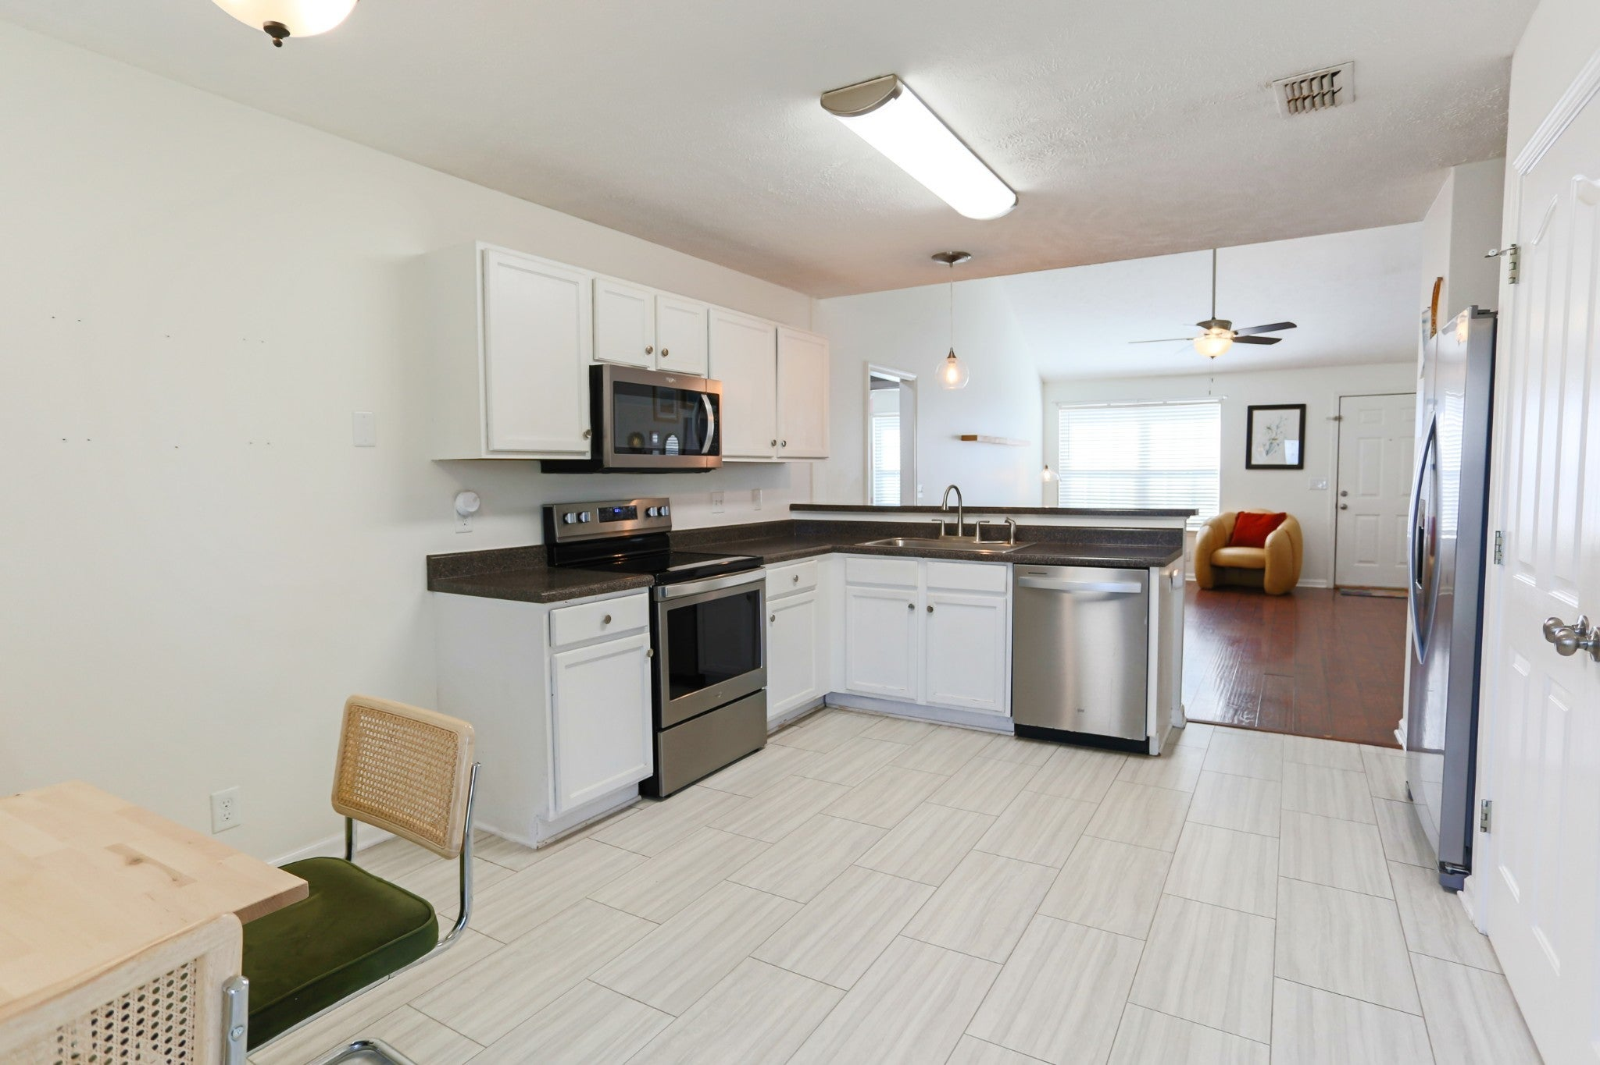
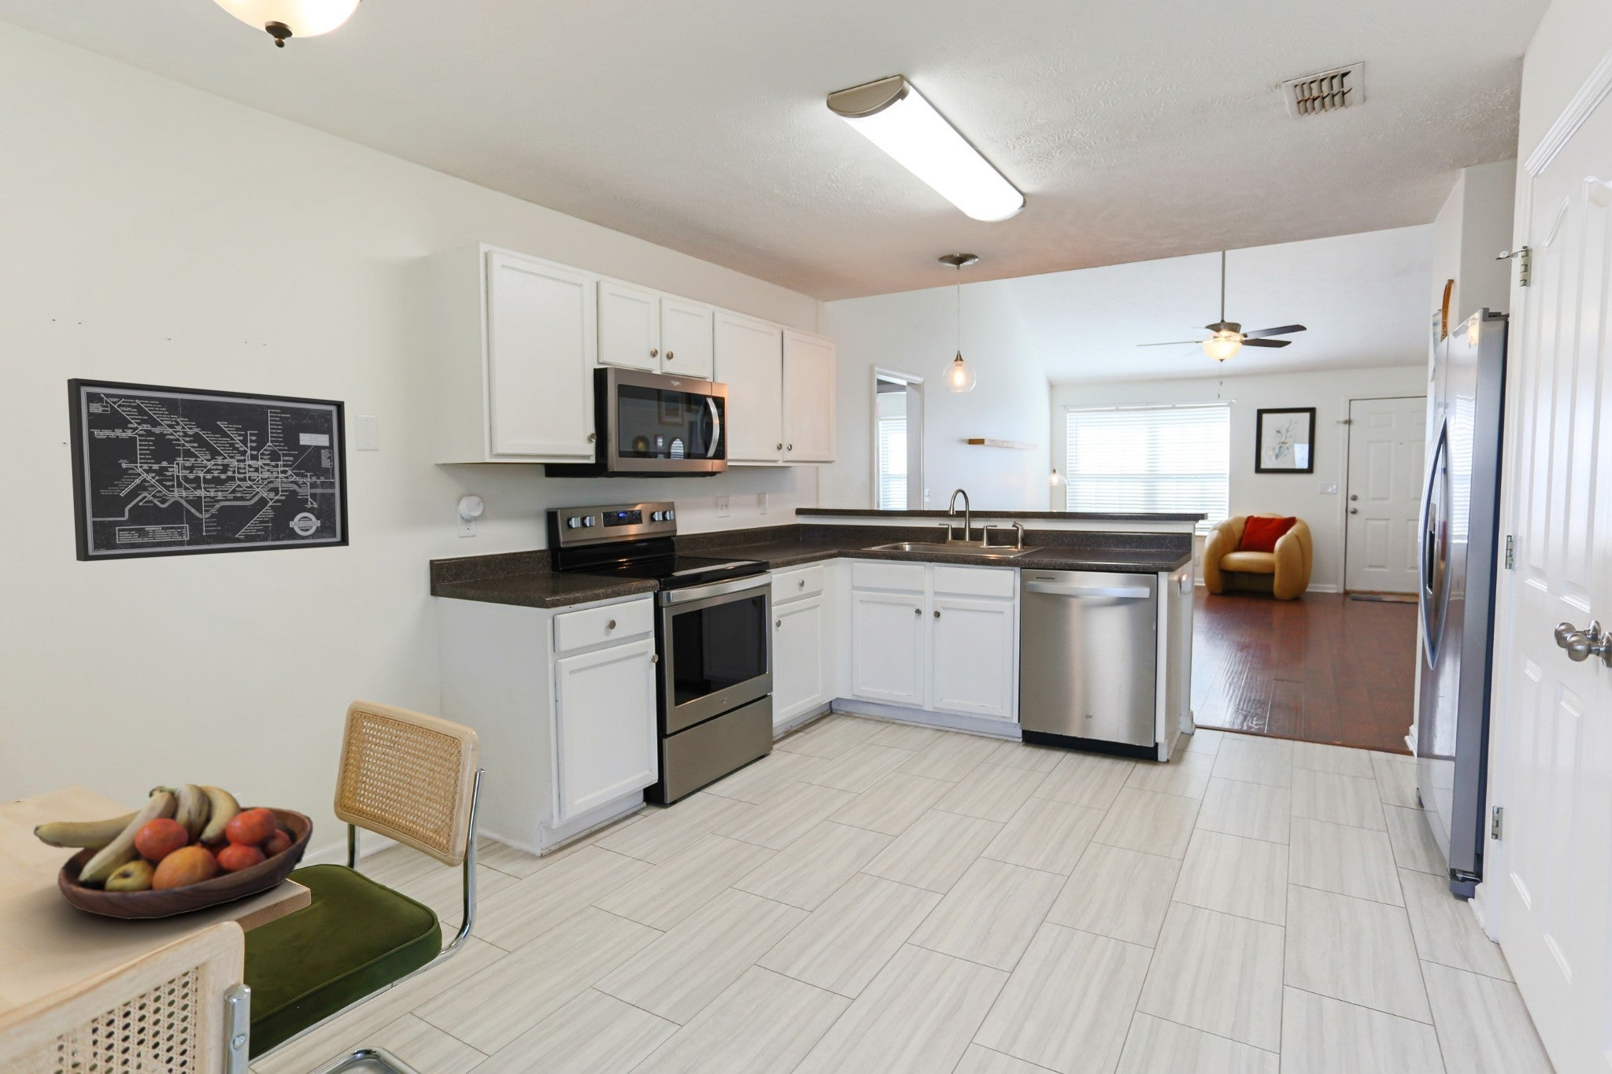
+ fruit bowl [34,783,314,921]
+ wall art [67,378,350,562]
